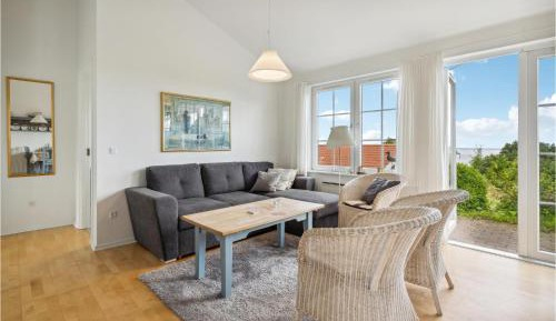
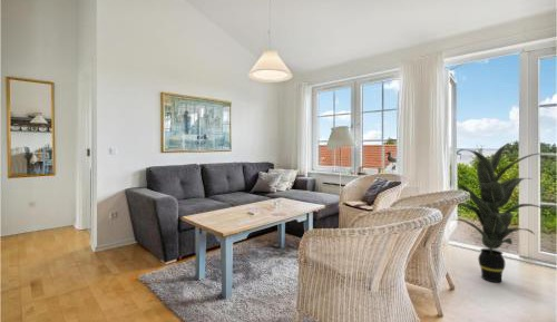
+ indoor plant [456,140,546,283]
